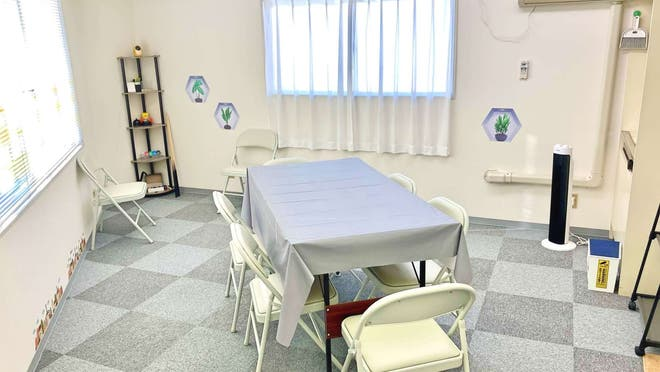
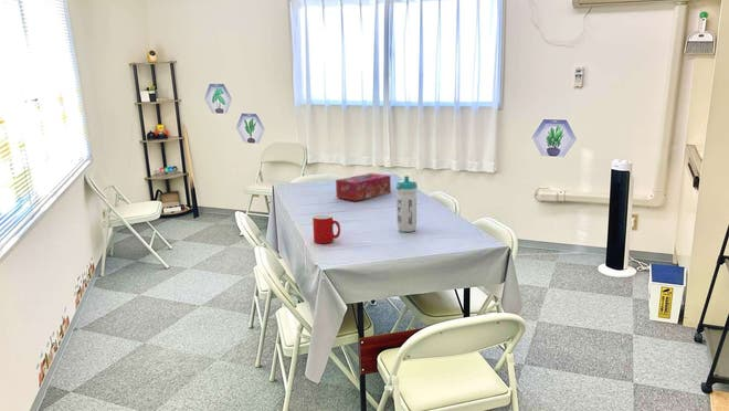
+ cup [311,213,341,244]
+ tissue box [335,172,392,202]
+ water bottle [395,175,419,233]
